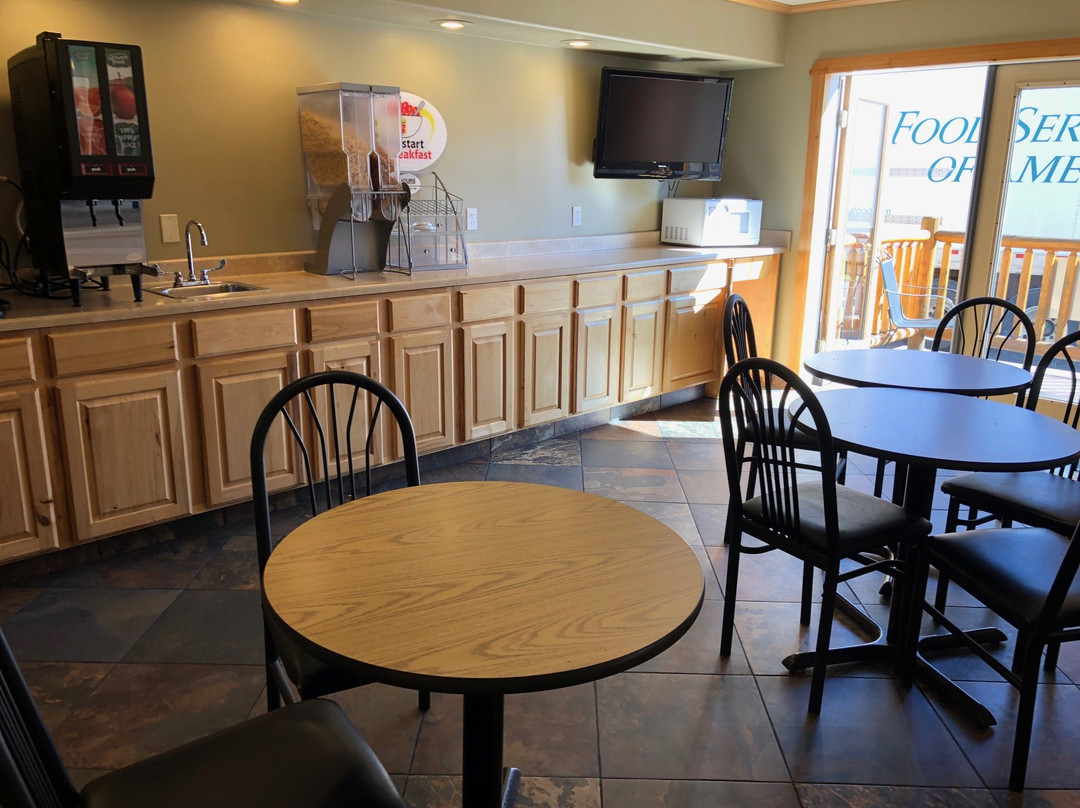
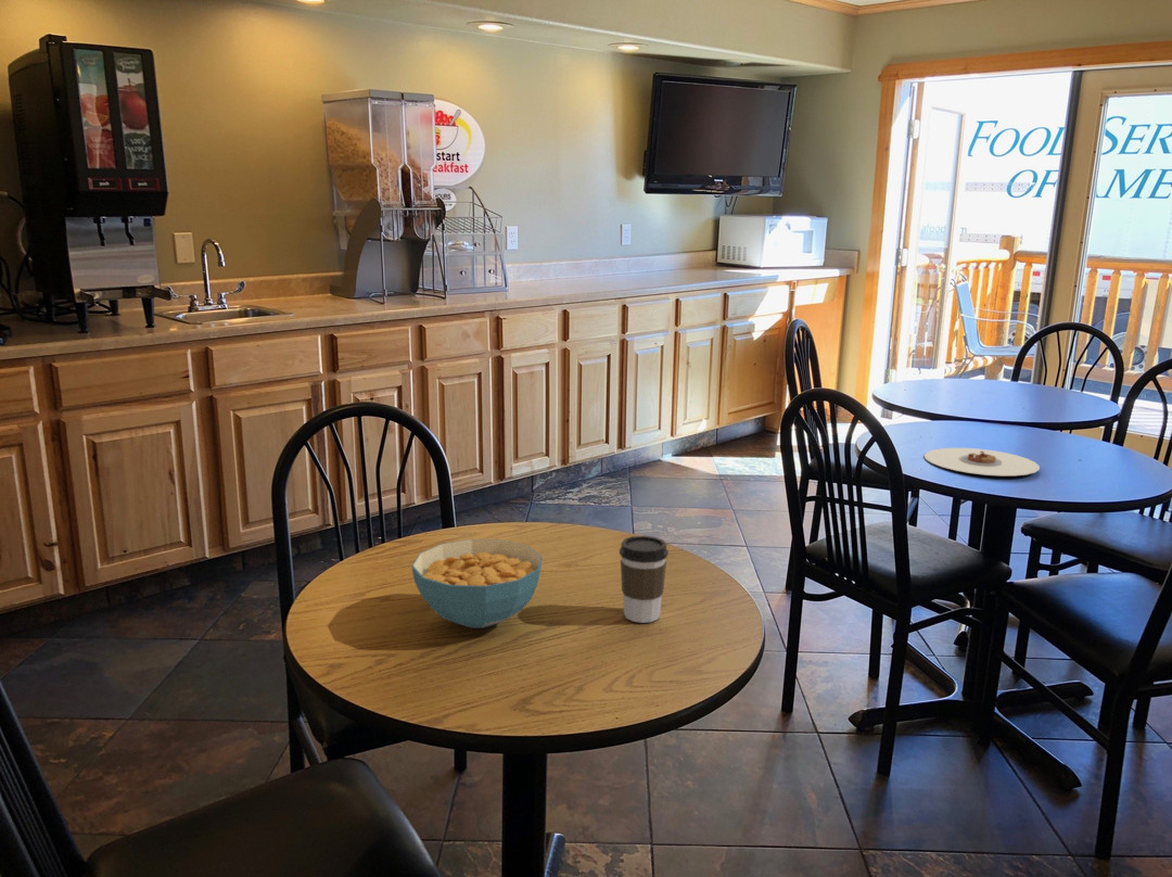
+ plate [923,447,1041,476]
+ coffee cup [619,535,670,624]
+ cereal bowl [410,538,544,630]
